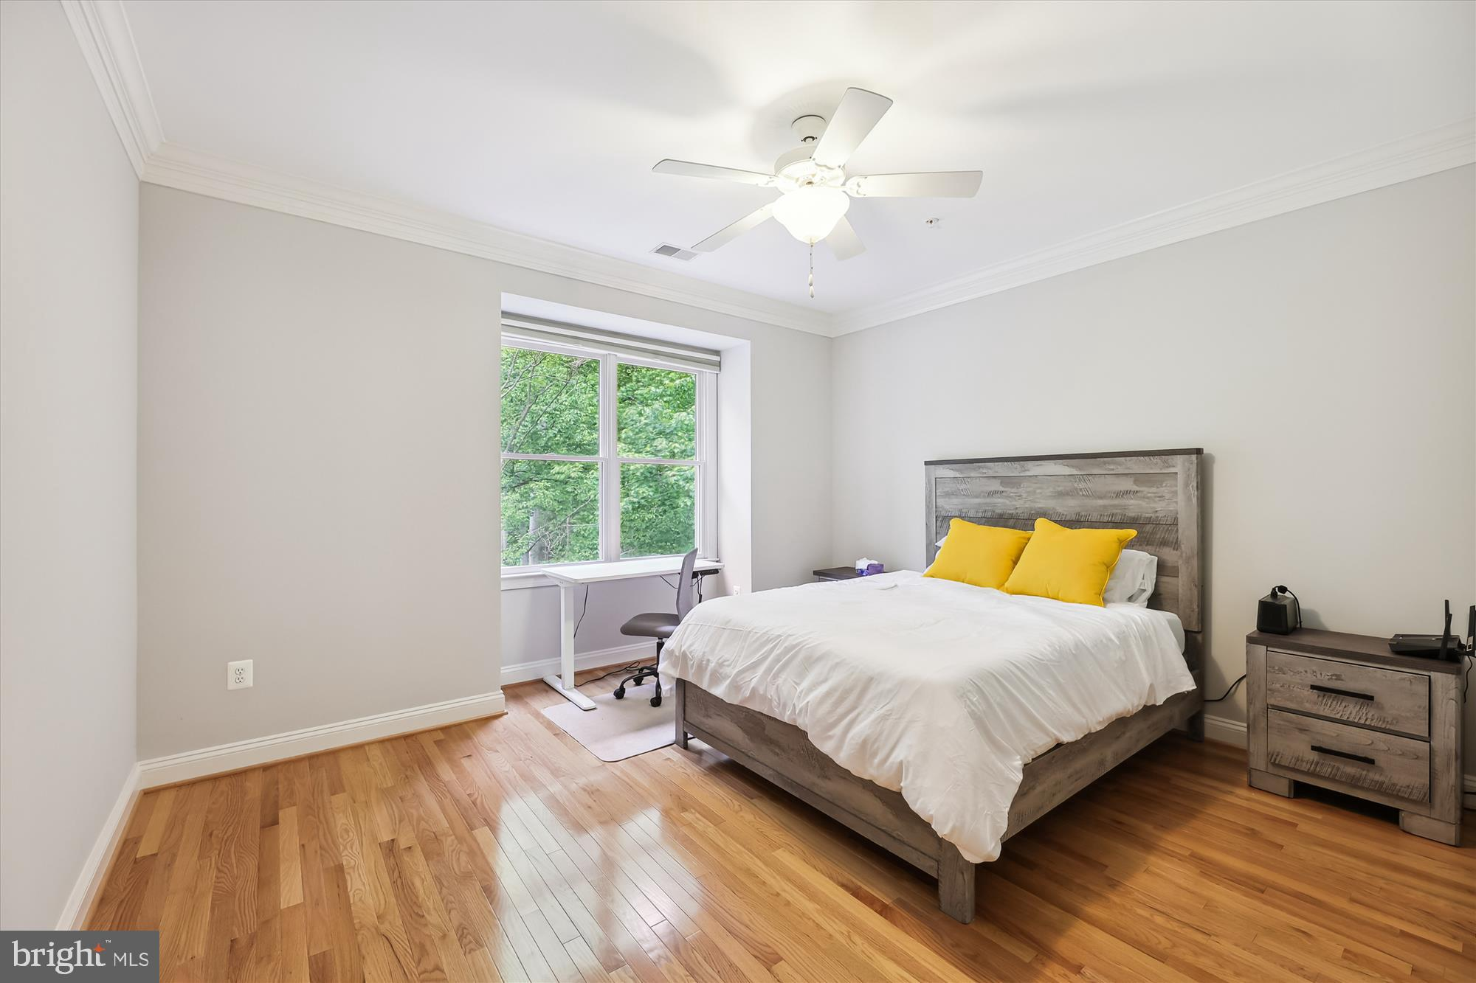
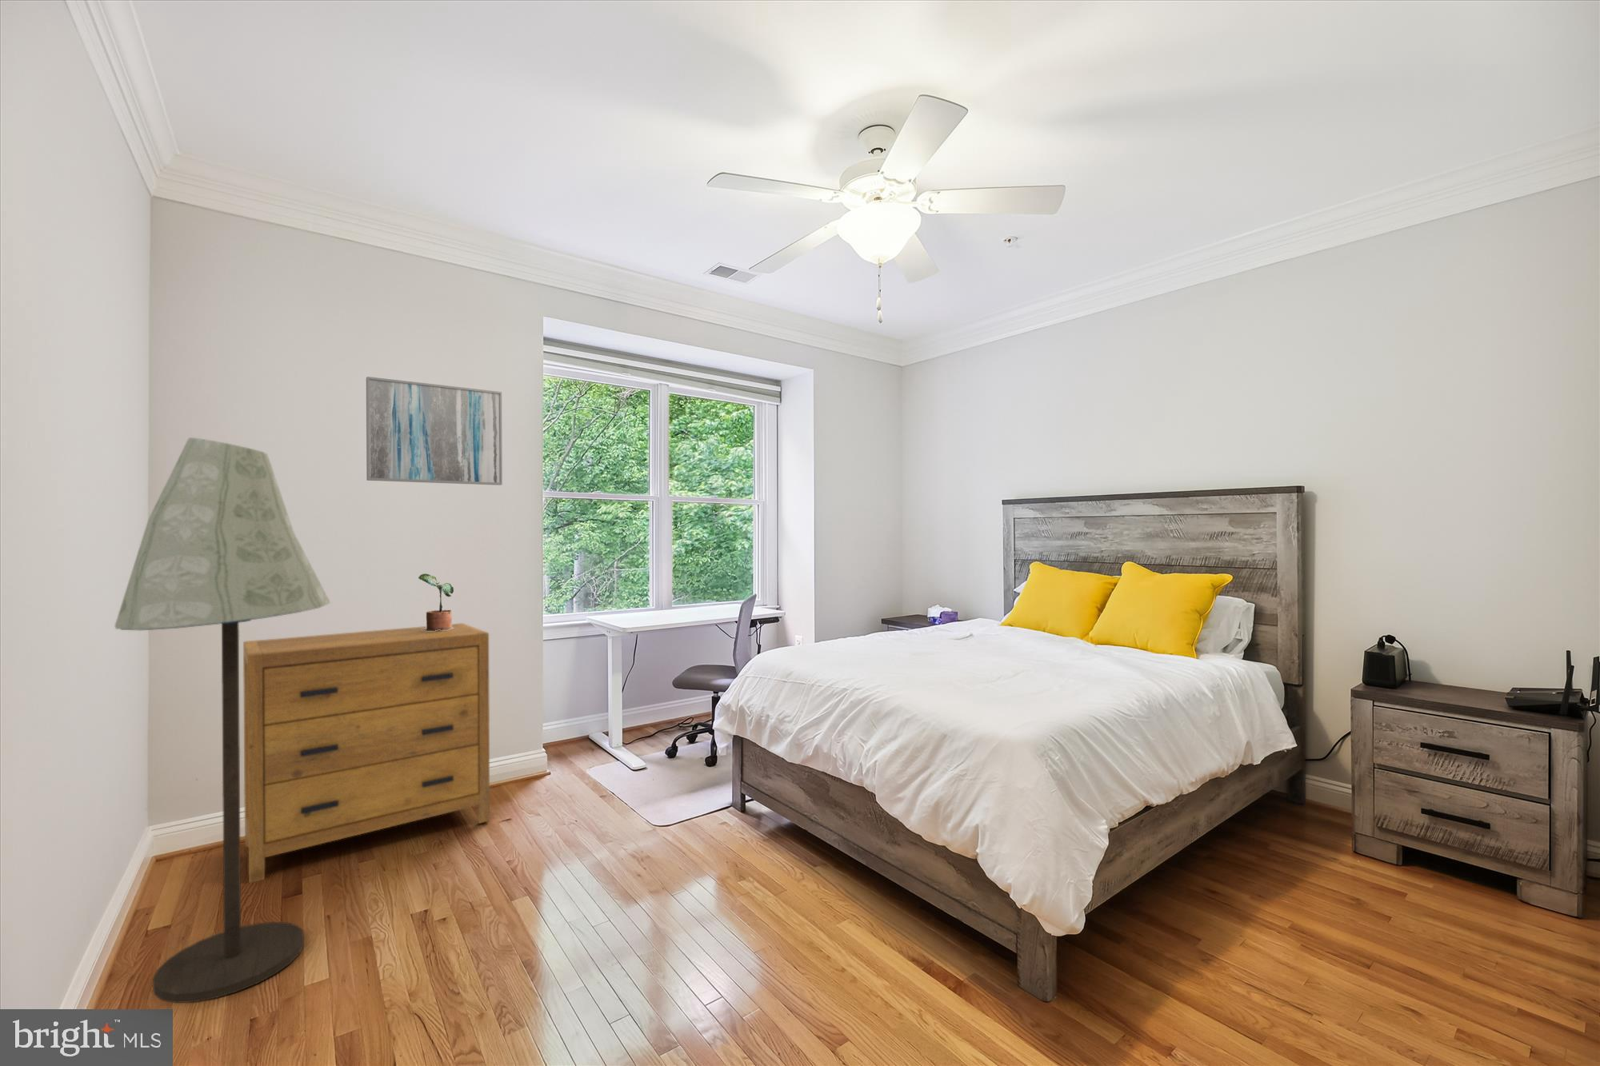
+ floor lamp [113,437,331,1004]
+ dresser [243,622,490,884]
+ wall art [365,376,503,487]
+ potted plant [418,572,454,631]
